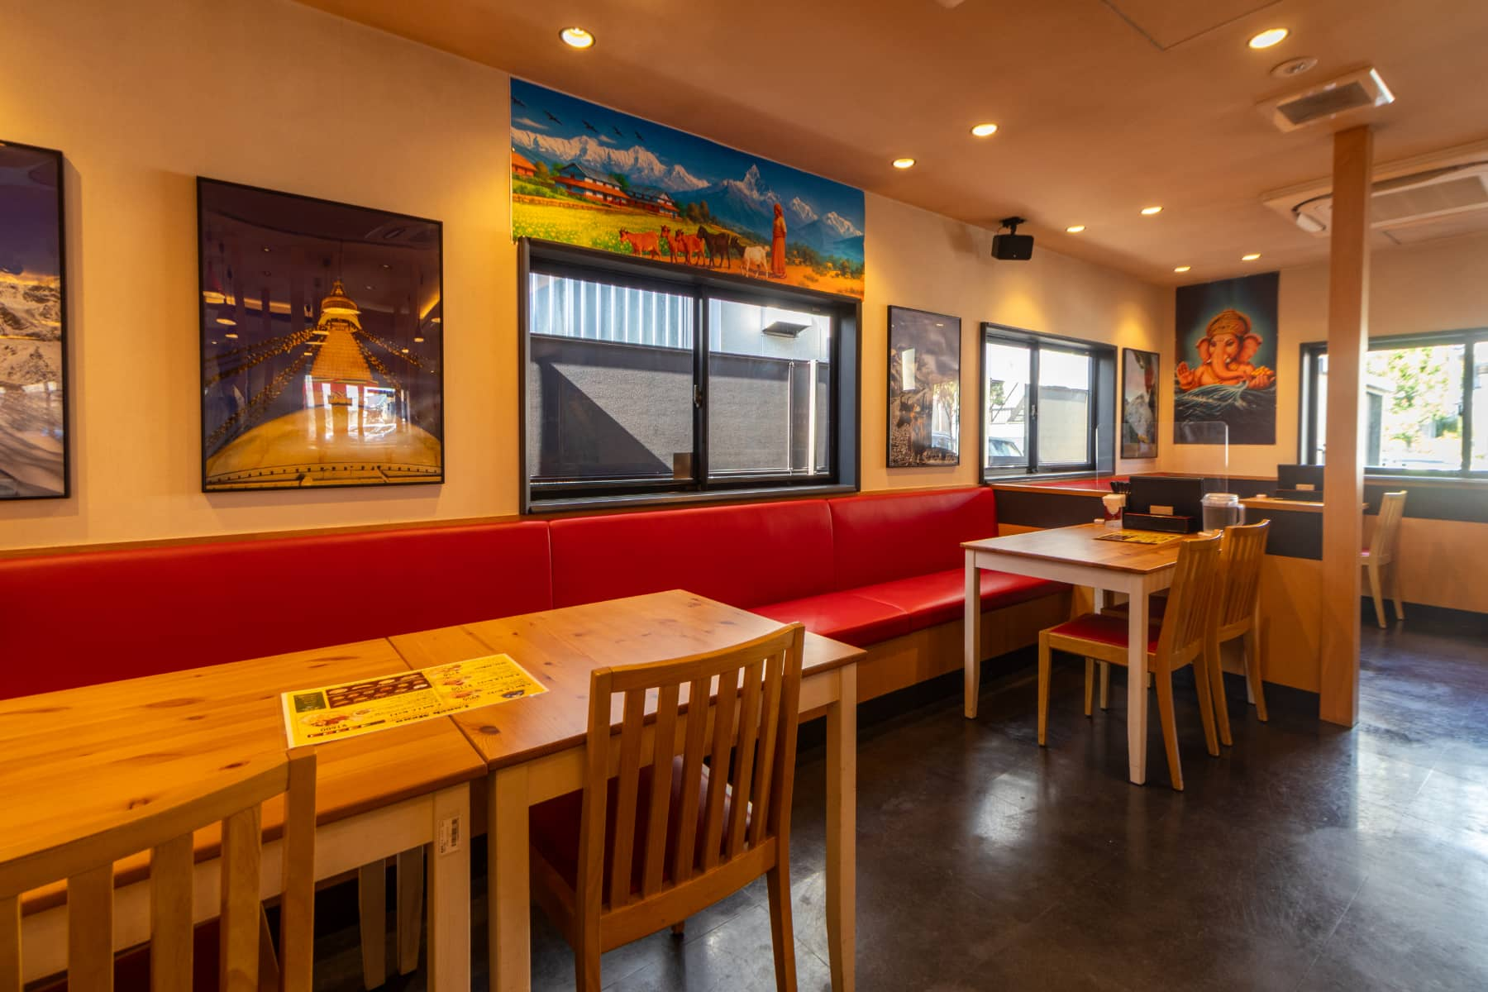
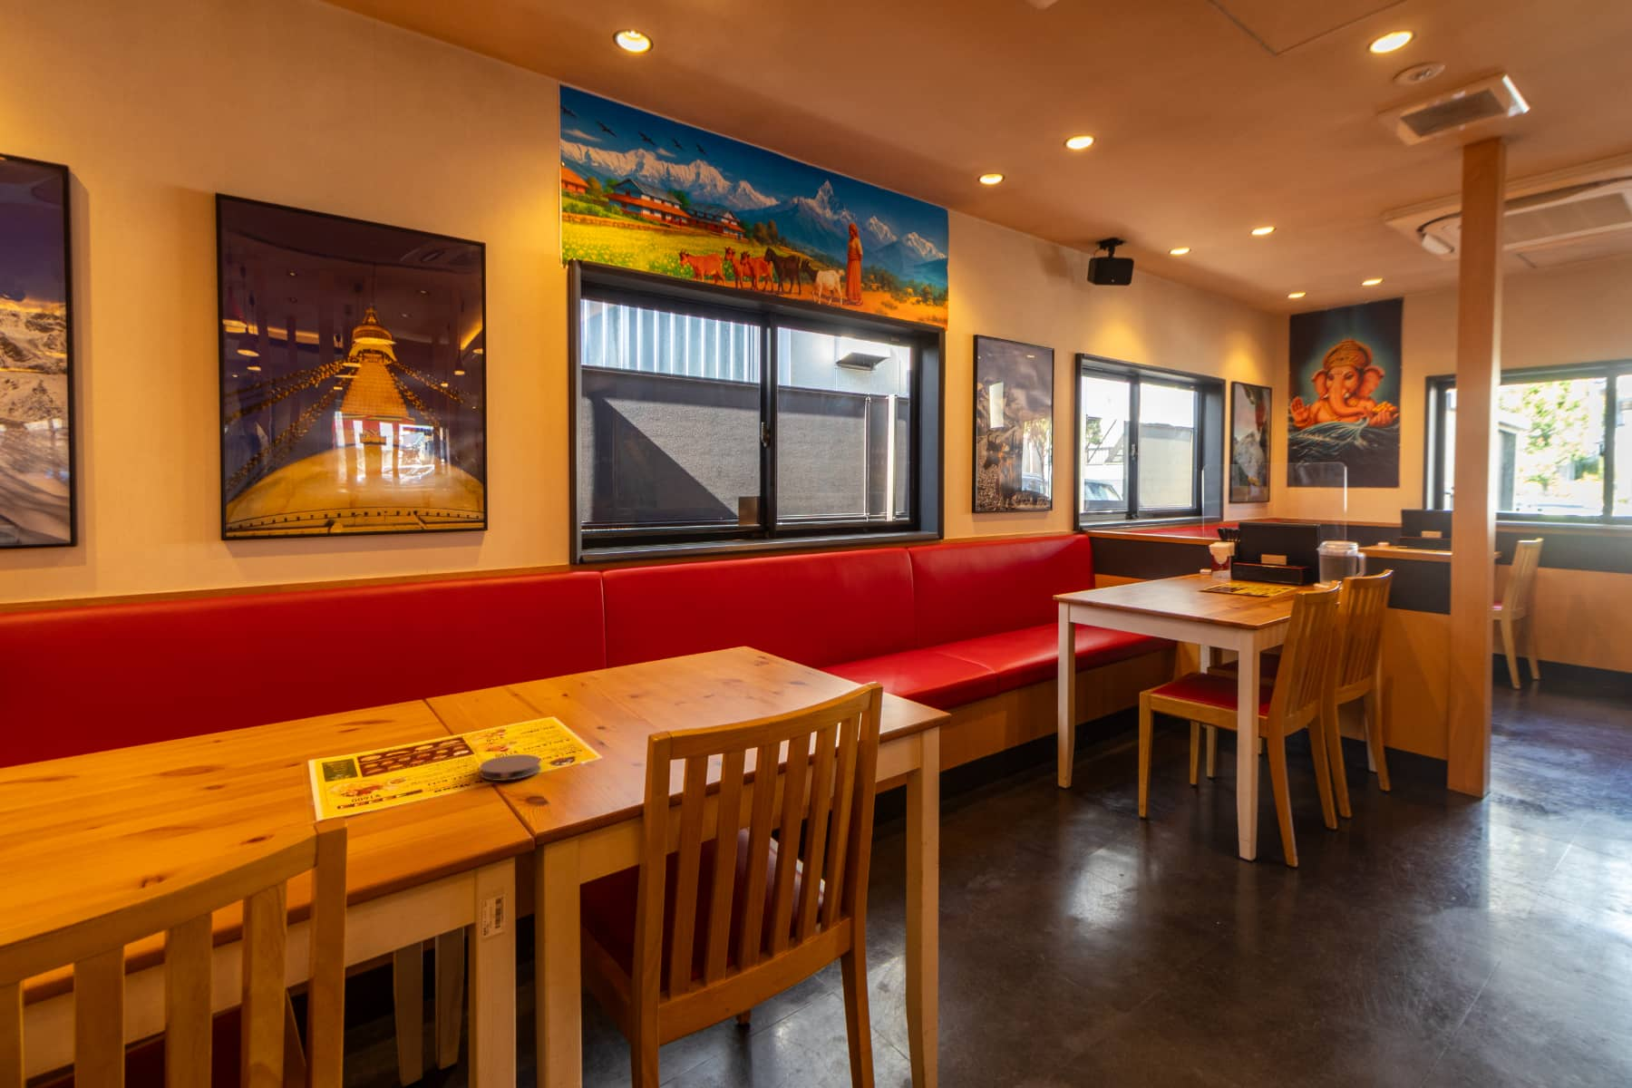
+ coaster [478,753,543,782]
